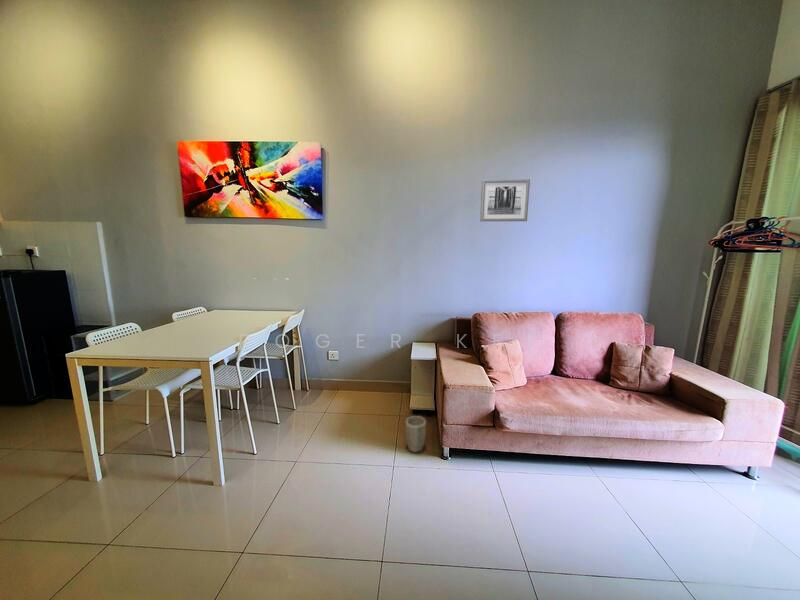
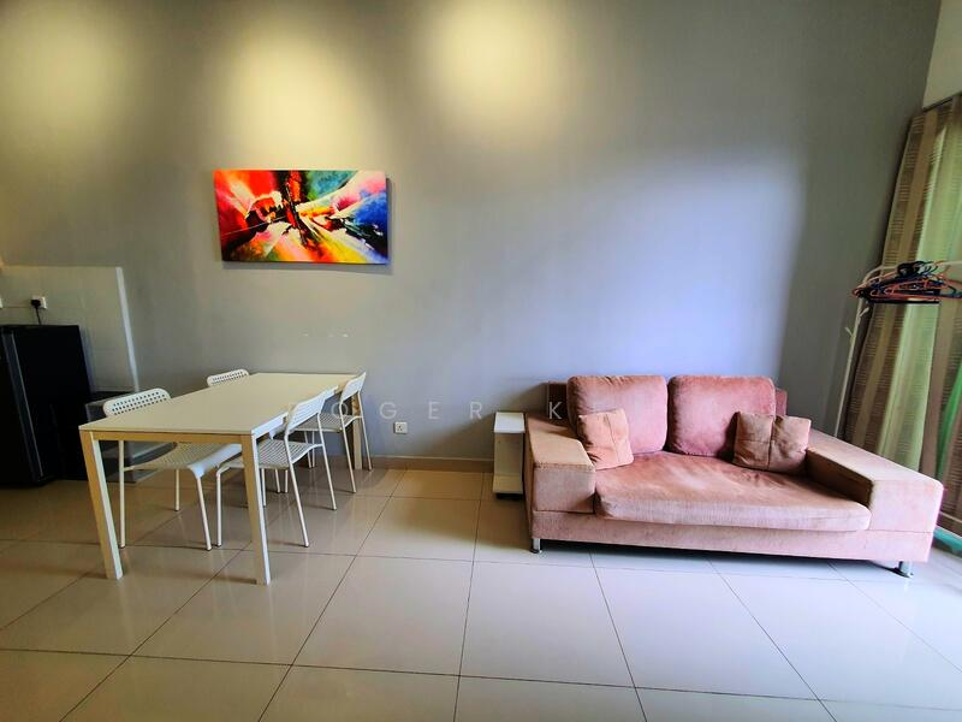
- wall art [479,178,531,222]
- plant pot [405,415,427,453]
